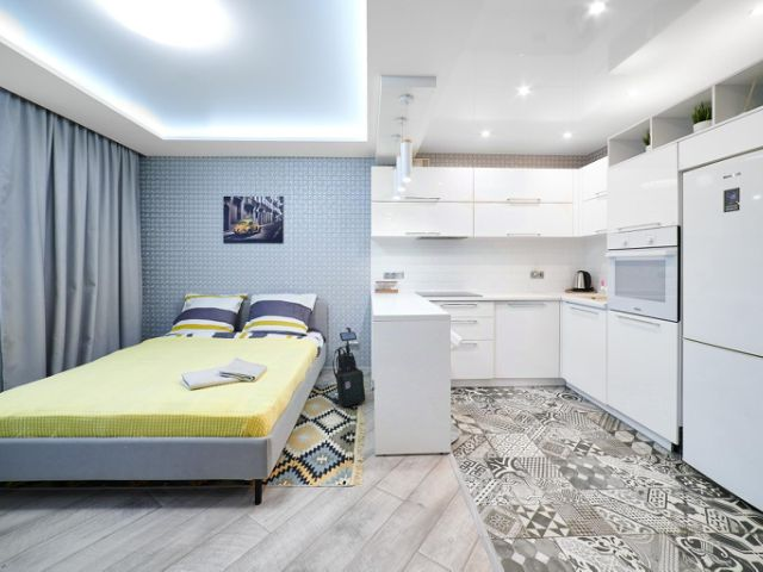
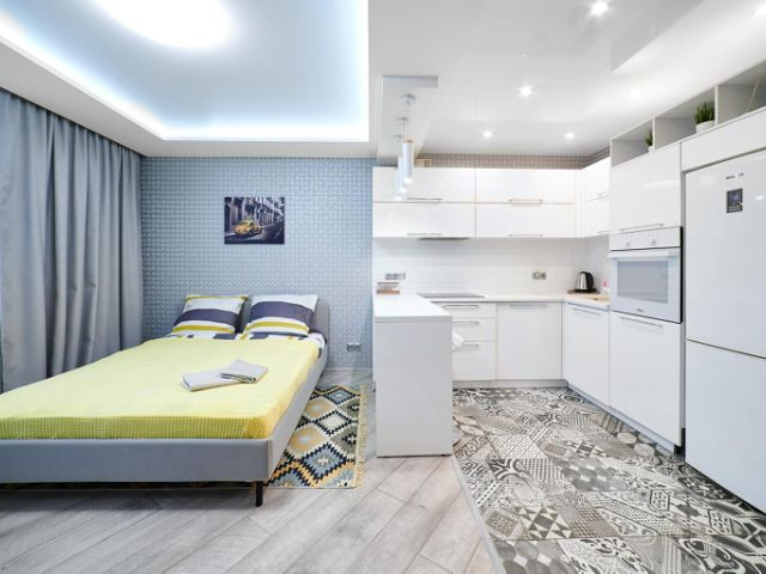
- vacuum cleaner [331,327,367,409]
